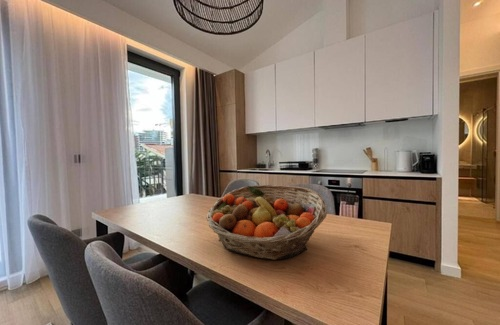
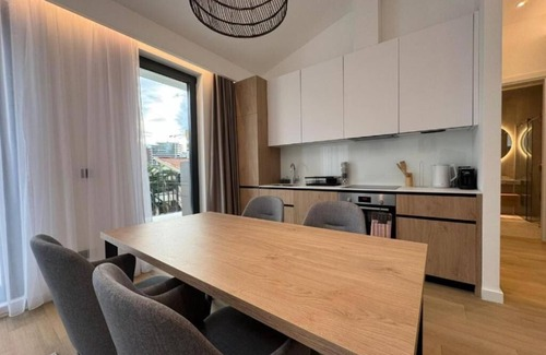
- fruit basket [205,184,328,261]
